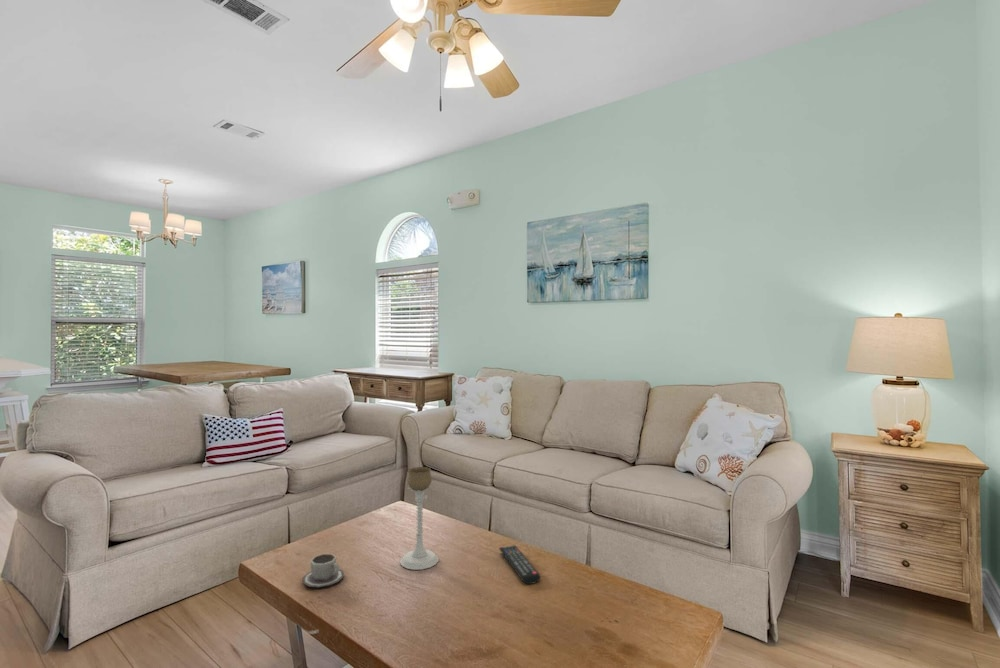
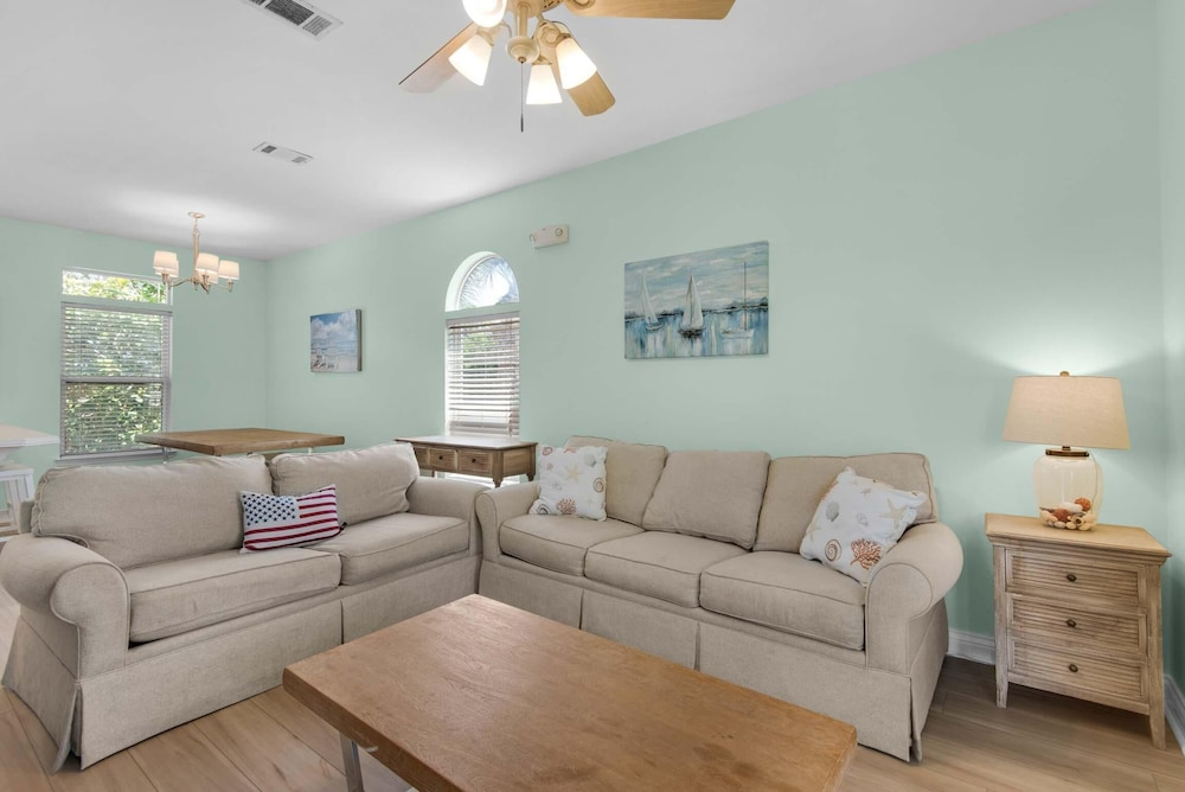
- candle holder [399,466,439,571]
- cup [302,553,345,589]
- remote control [498,544,541,585]
